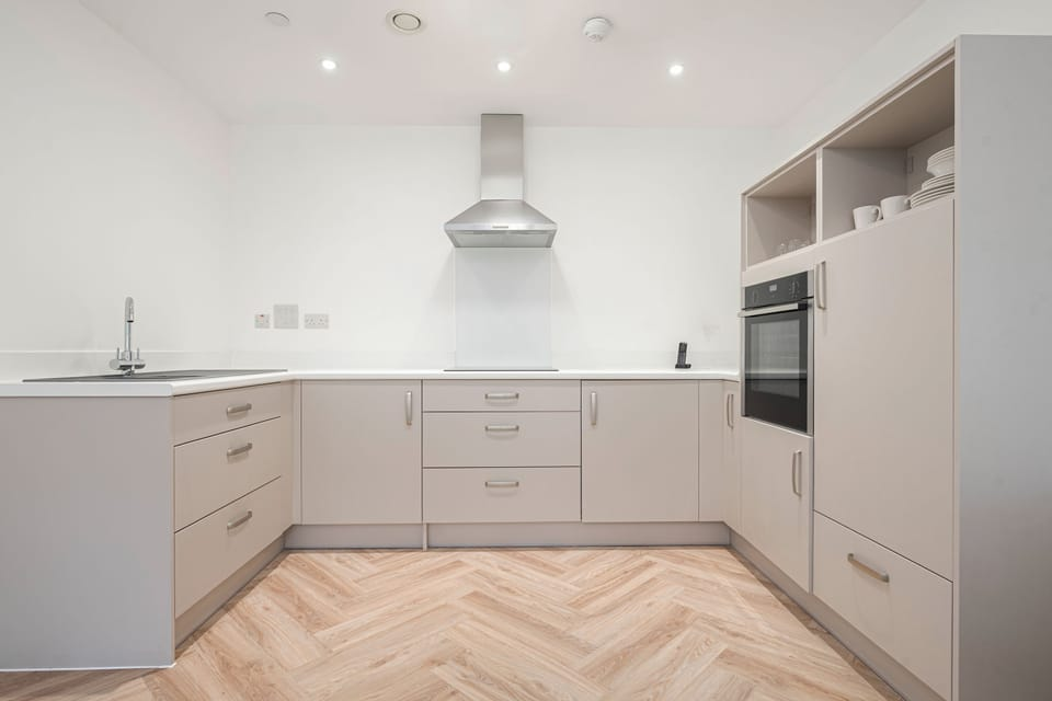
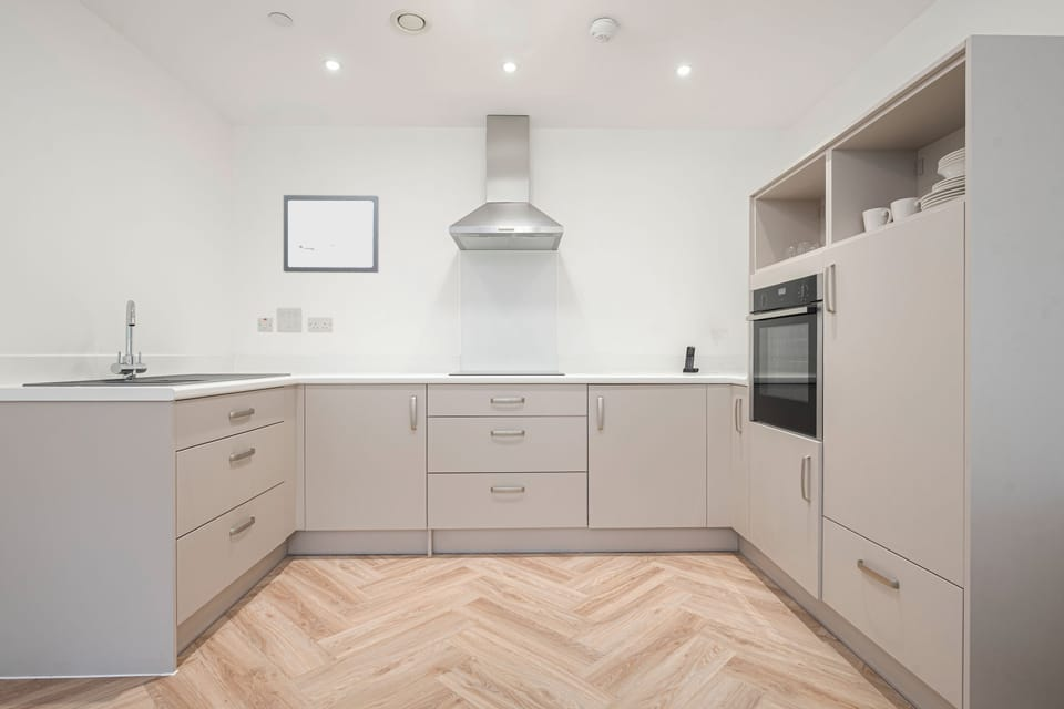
+ wall art [283,194,380,274]
